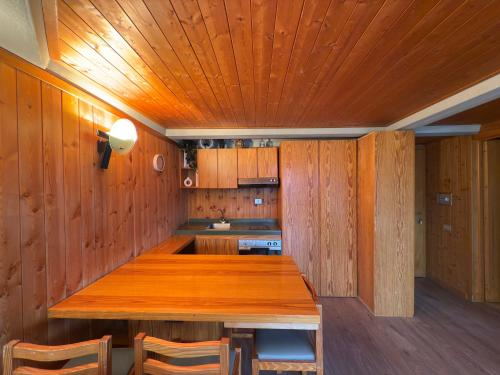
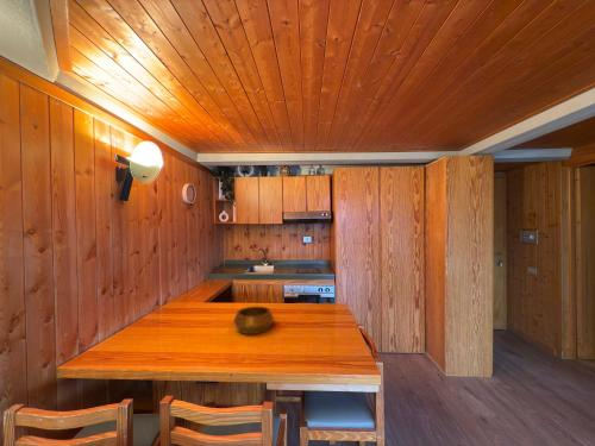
+ decorative bowl [232,306,275,335]
